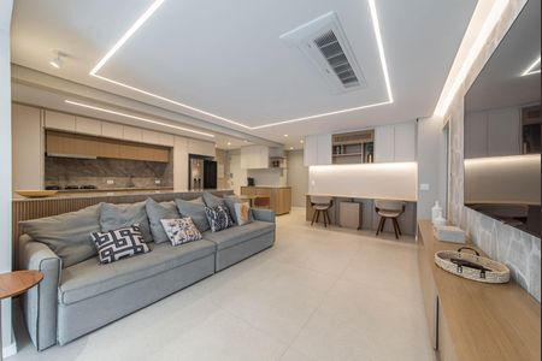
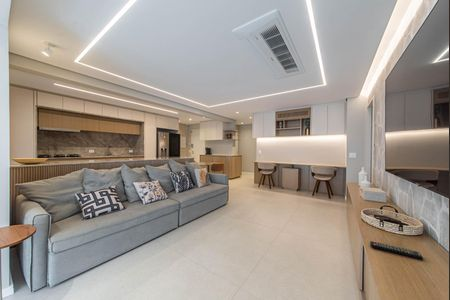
+ remote control [369,240,424,260]
